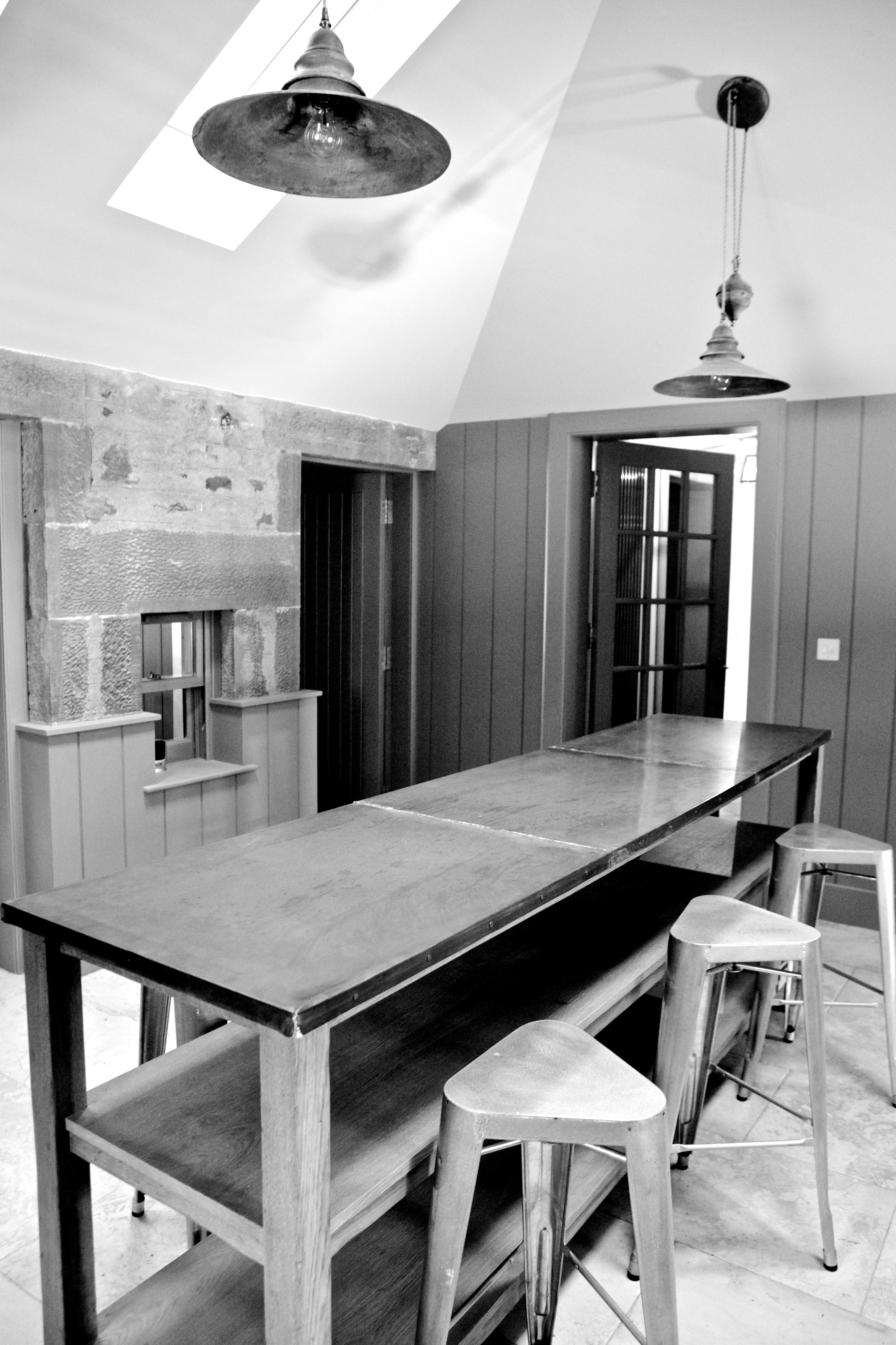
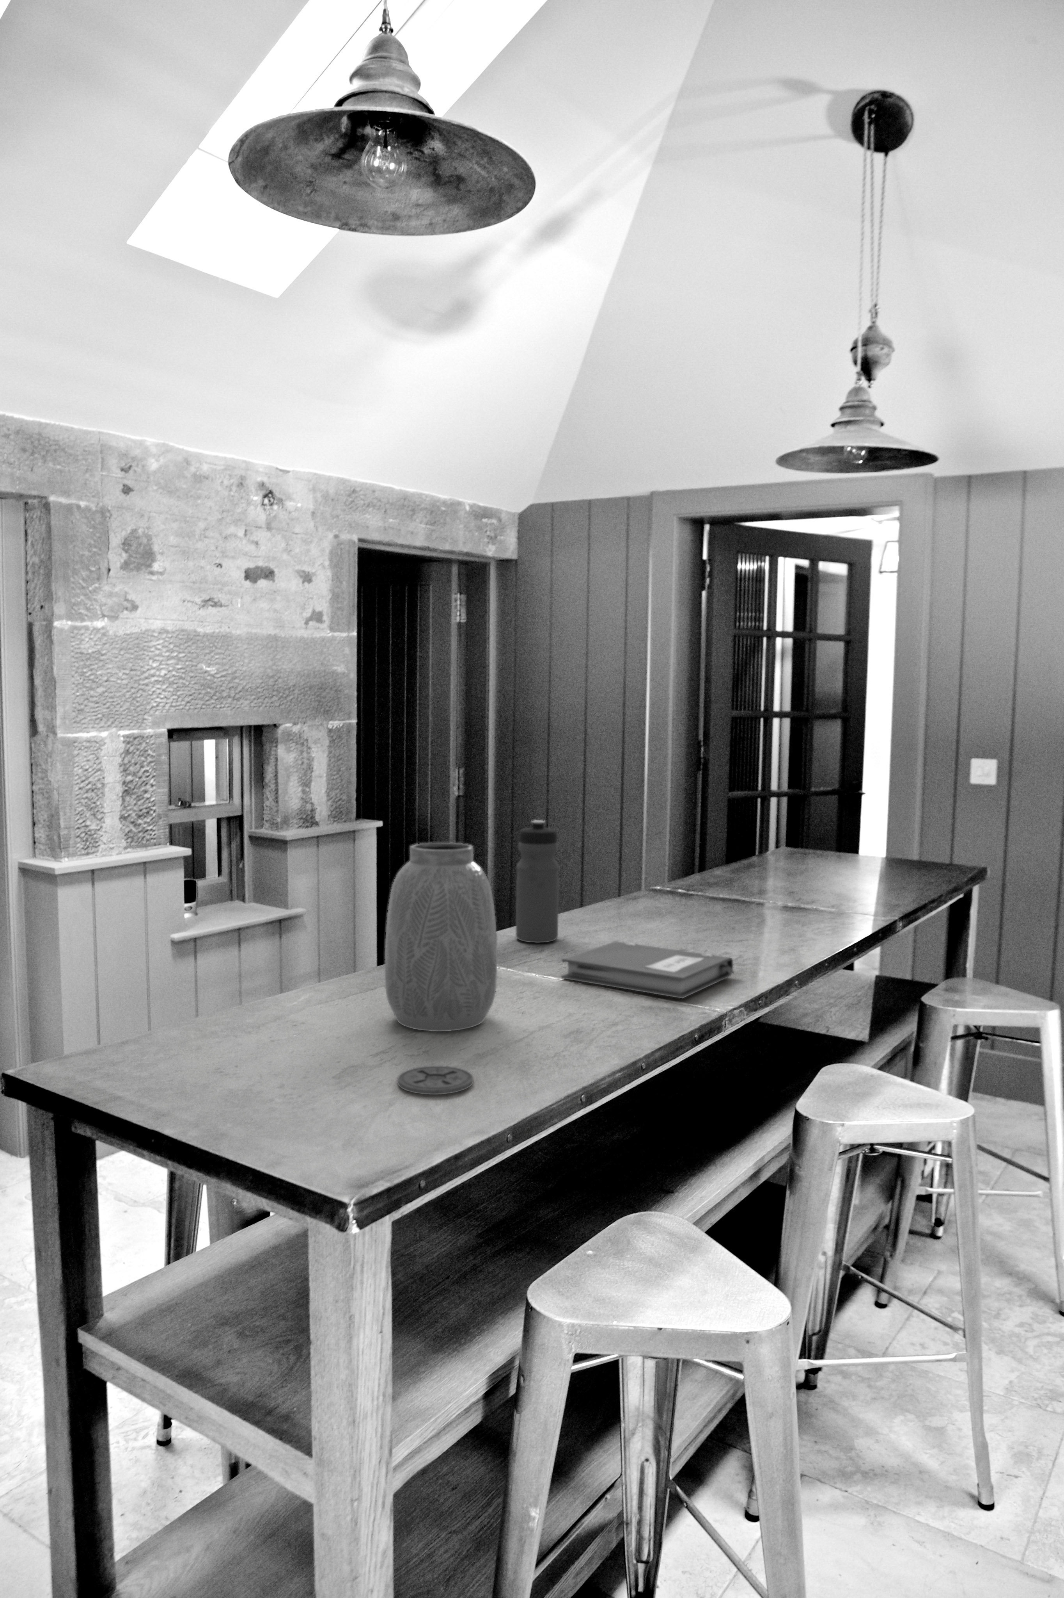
+ vase [385,842,498,1032]
+ notebook [560,941,735,999]
+ water bottle [515,820,559,943]
+ coaster [397,1066,474,1095]
